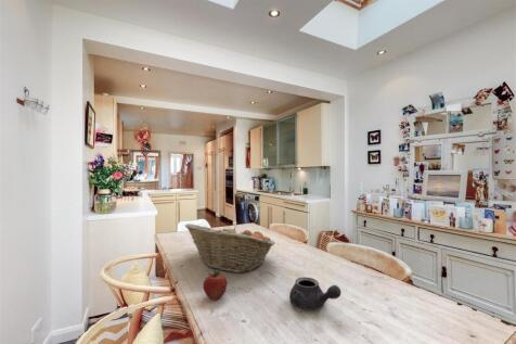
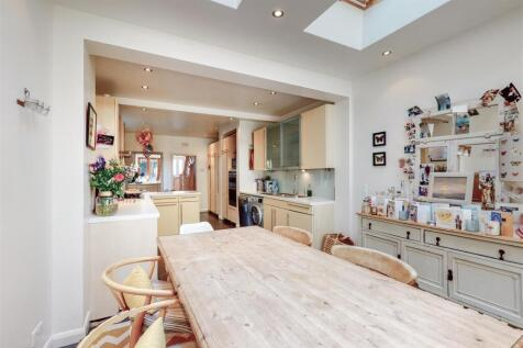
- teapot [288,276,343,311]
- apple [202,269,228,301]
- fruit basket [184,222,275,273]
